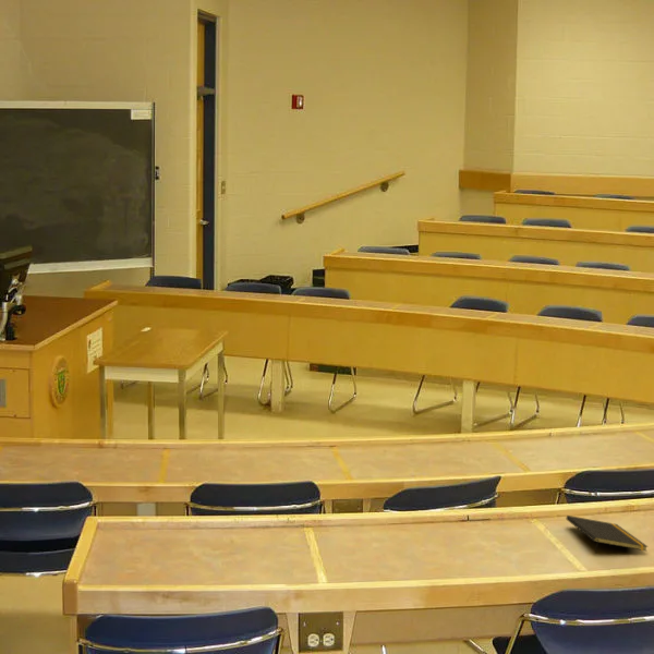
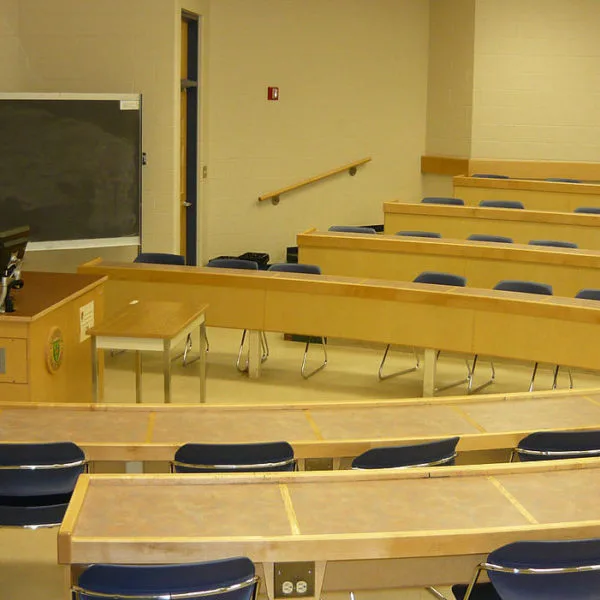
- notepad [566,514,649,555]
